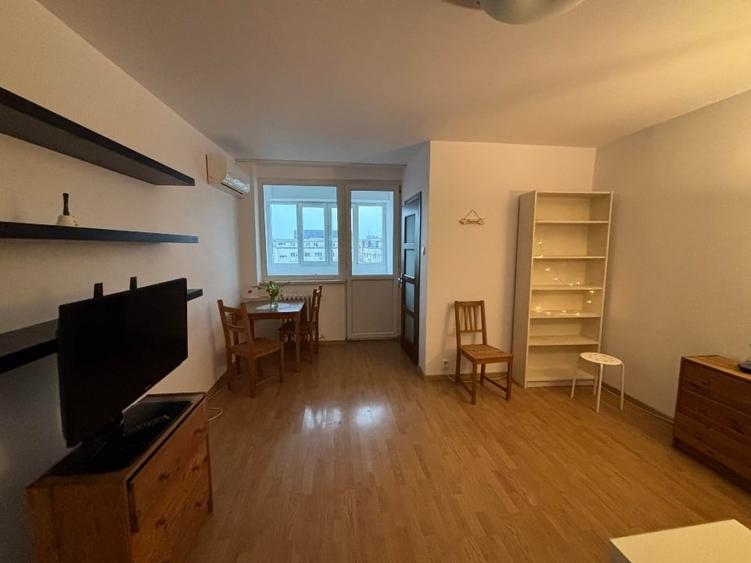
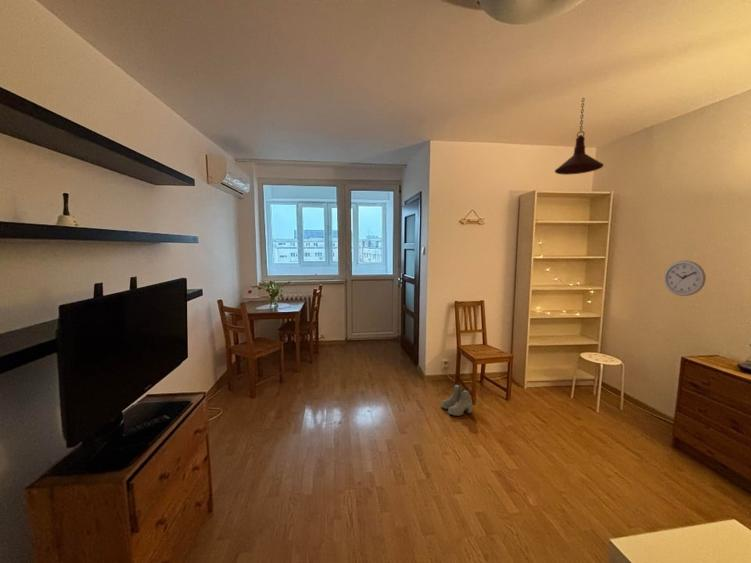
+ pendant light [554,97,605,176]
+ boots [440,383,473,417]
+ wall clock [663,259,707,297]
